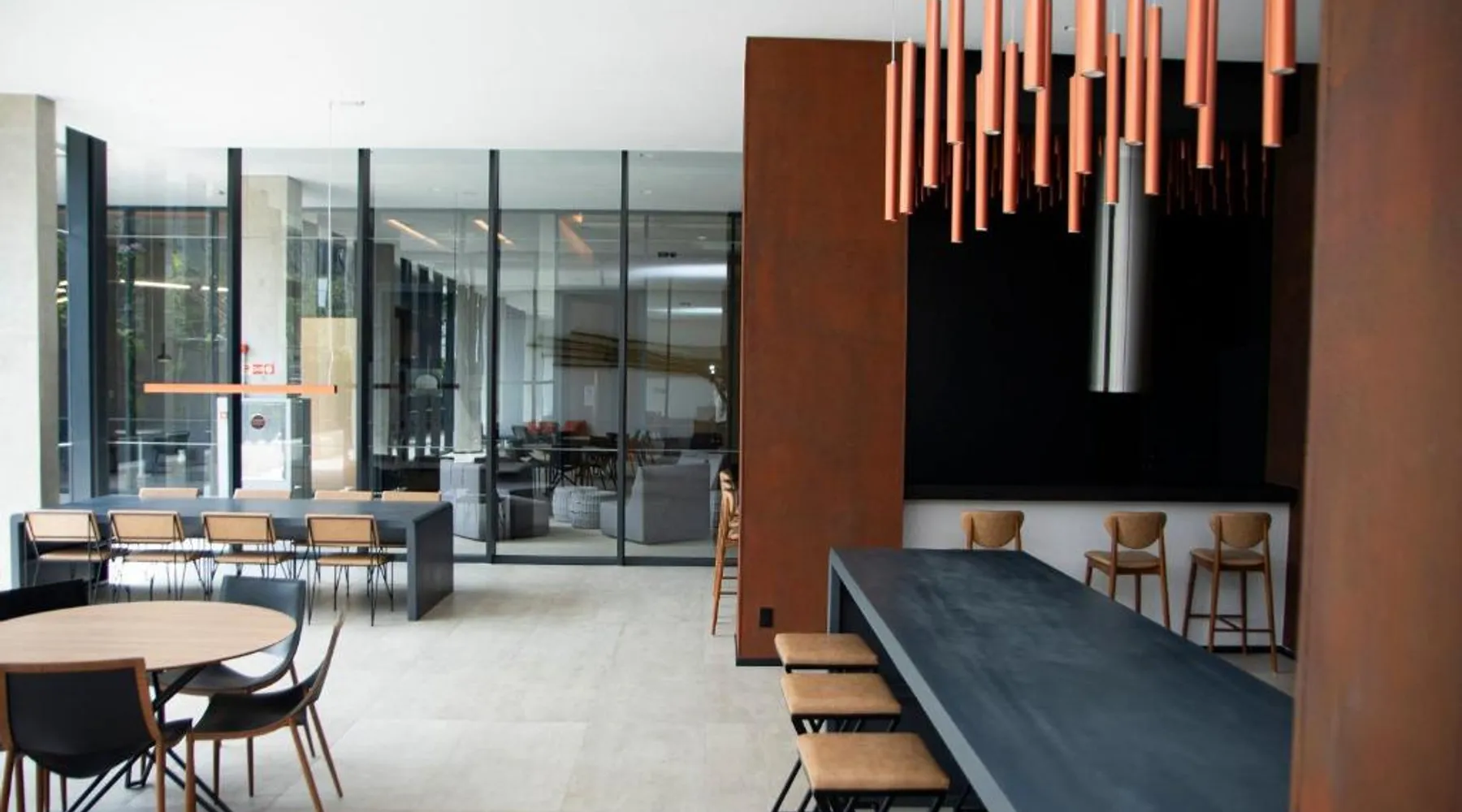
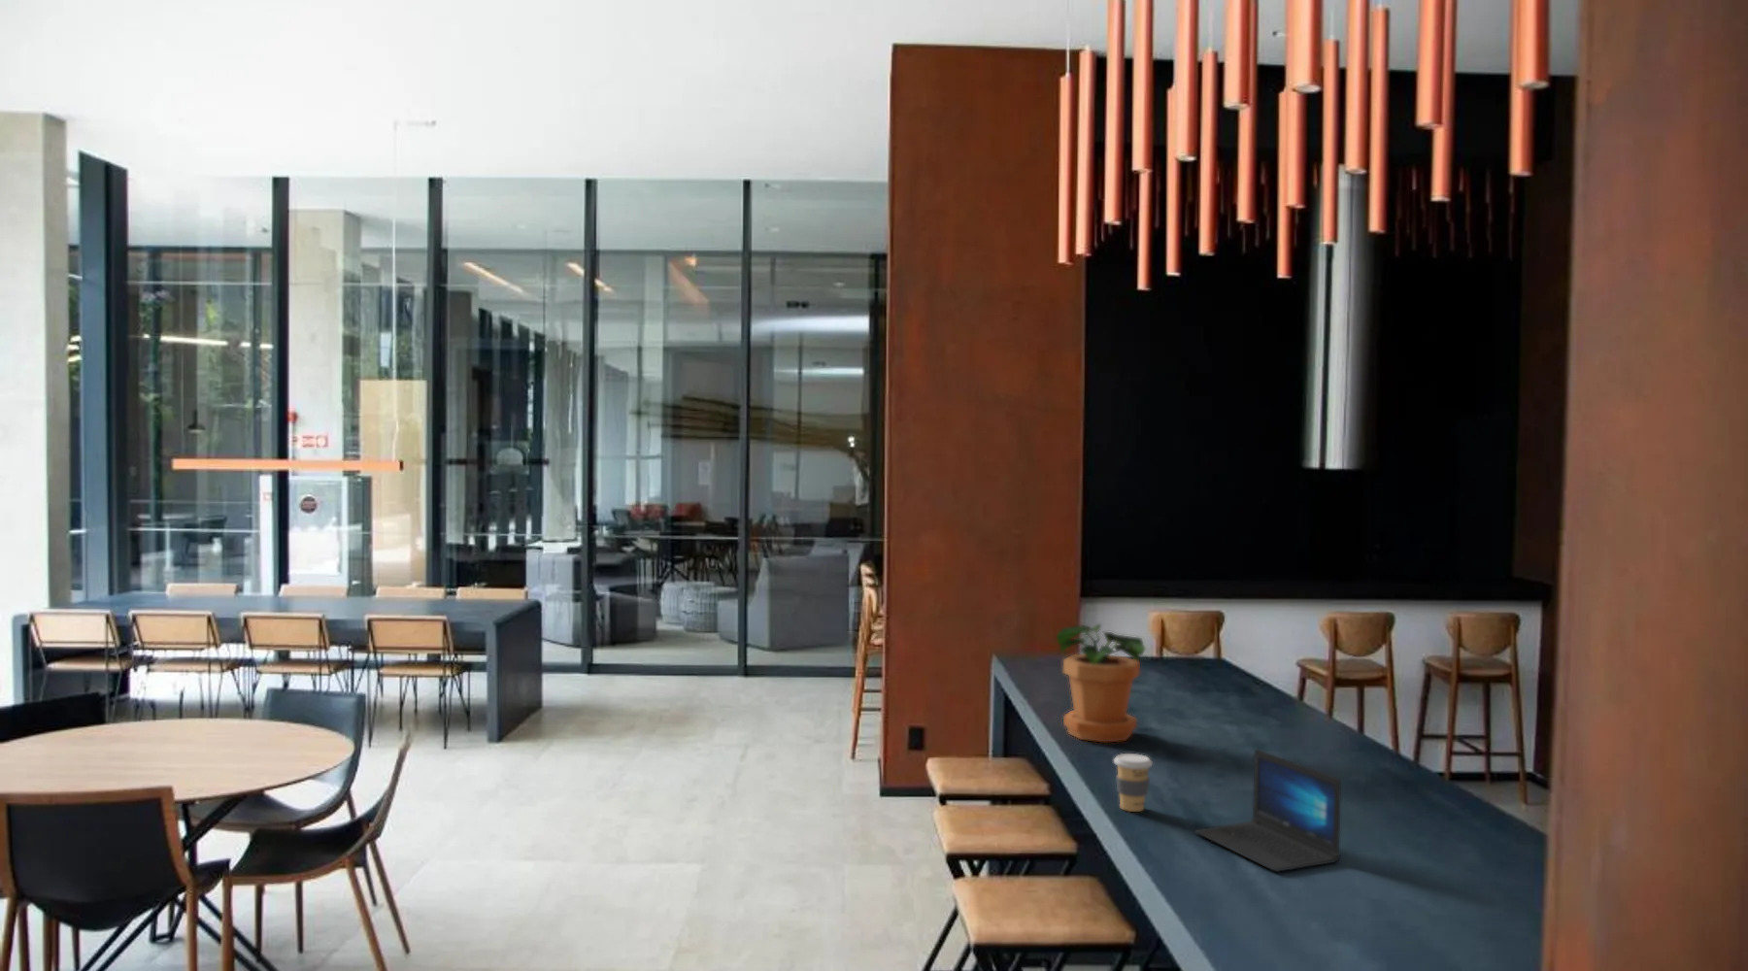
+ laptop [1193,749,1341,873]
+ potted plant [1056,622,1147,744]
+ coffee cup [1113,752,1154,813]
